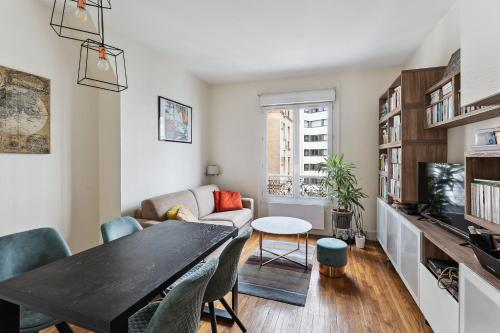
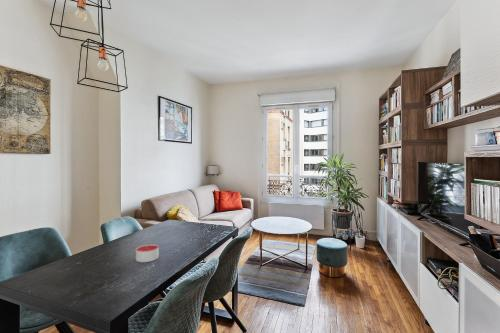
+ candle [135,243,160,263]
